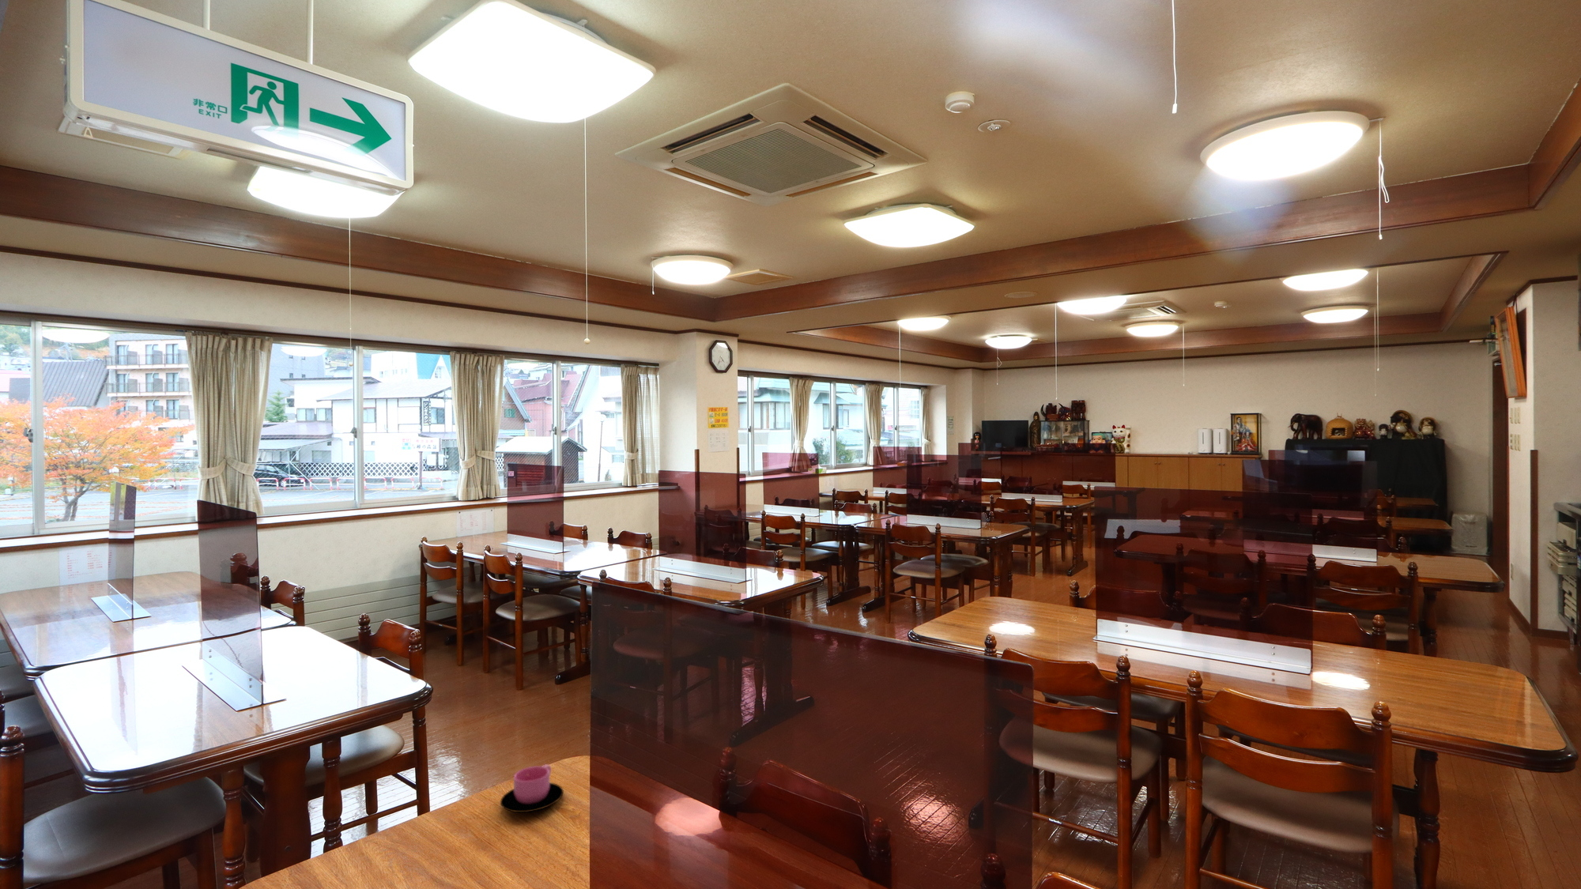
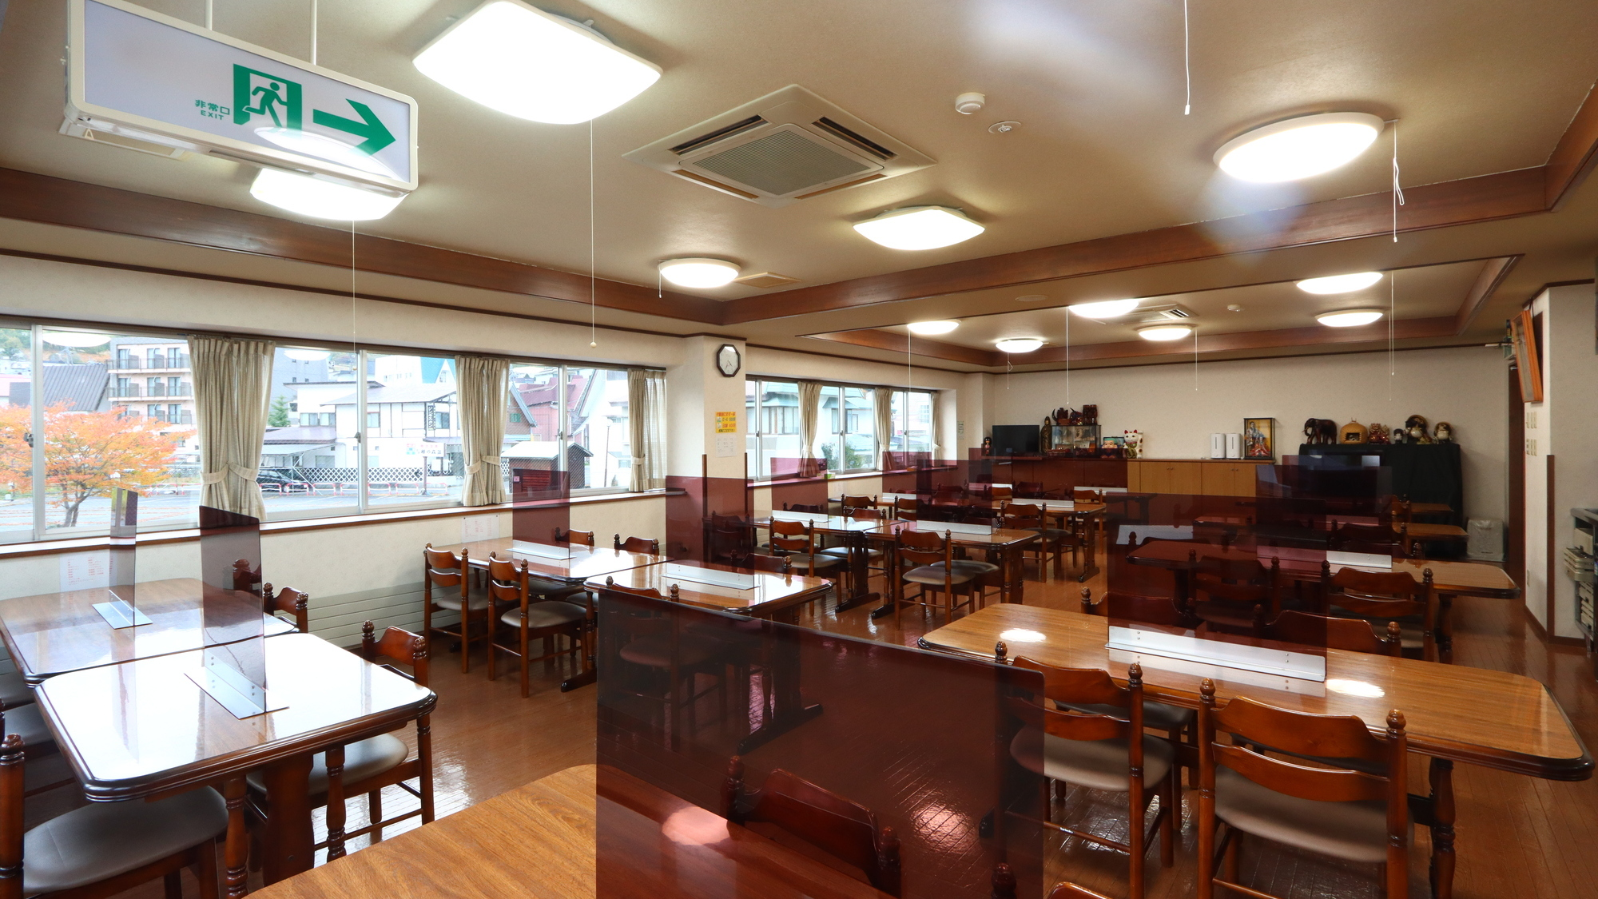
- cup [499,763,565,813]
